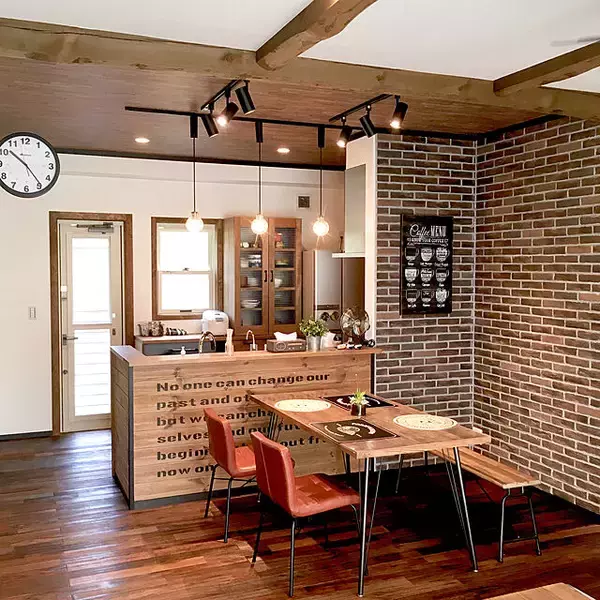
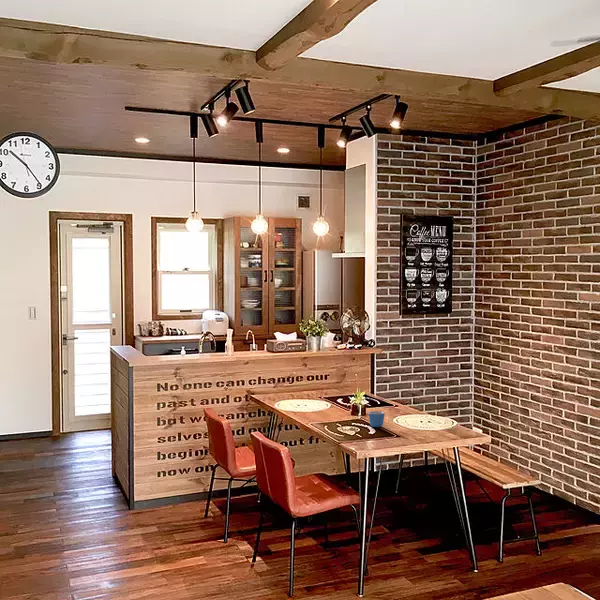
+ mug [368,410,386,428]
